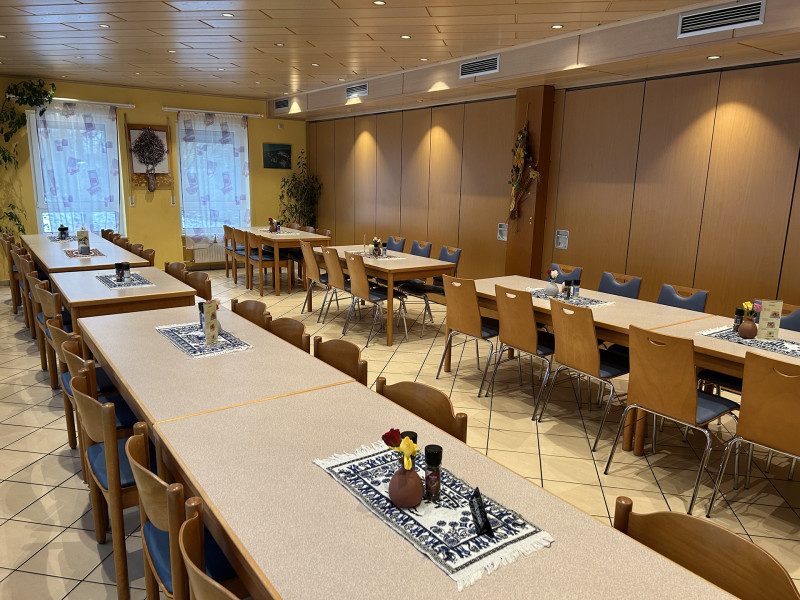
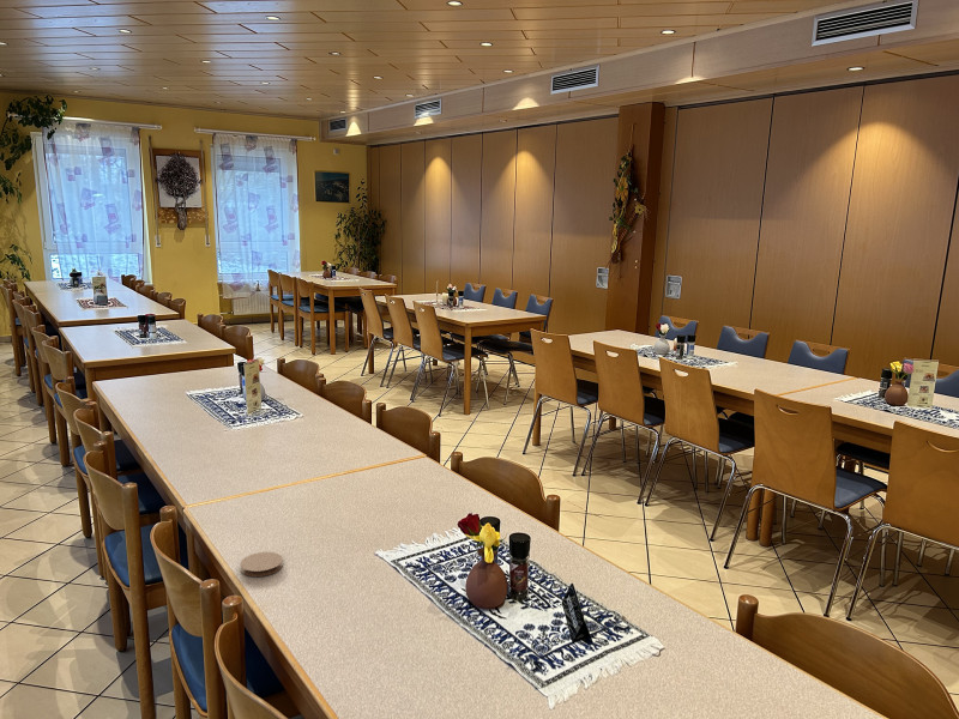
+ coaster [240,551,284,578]
